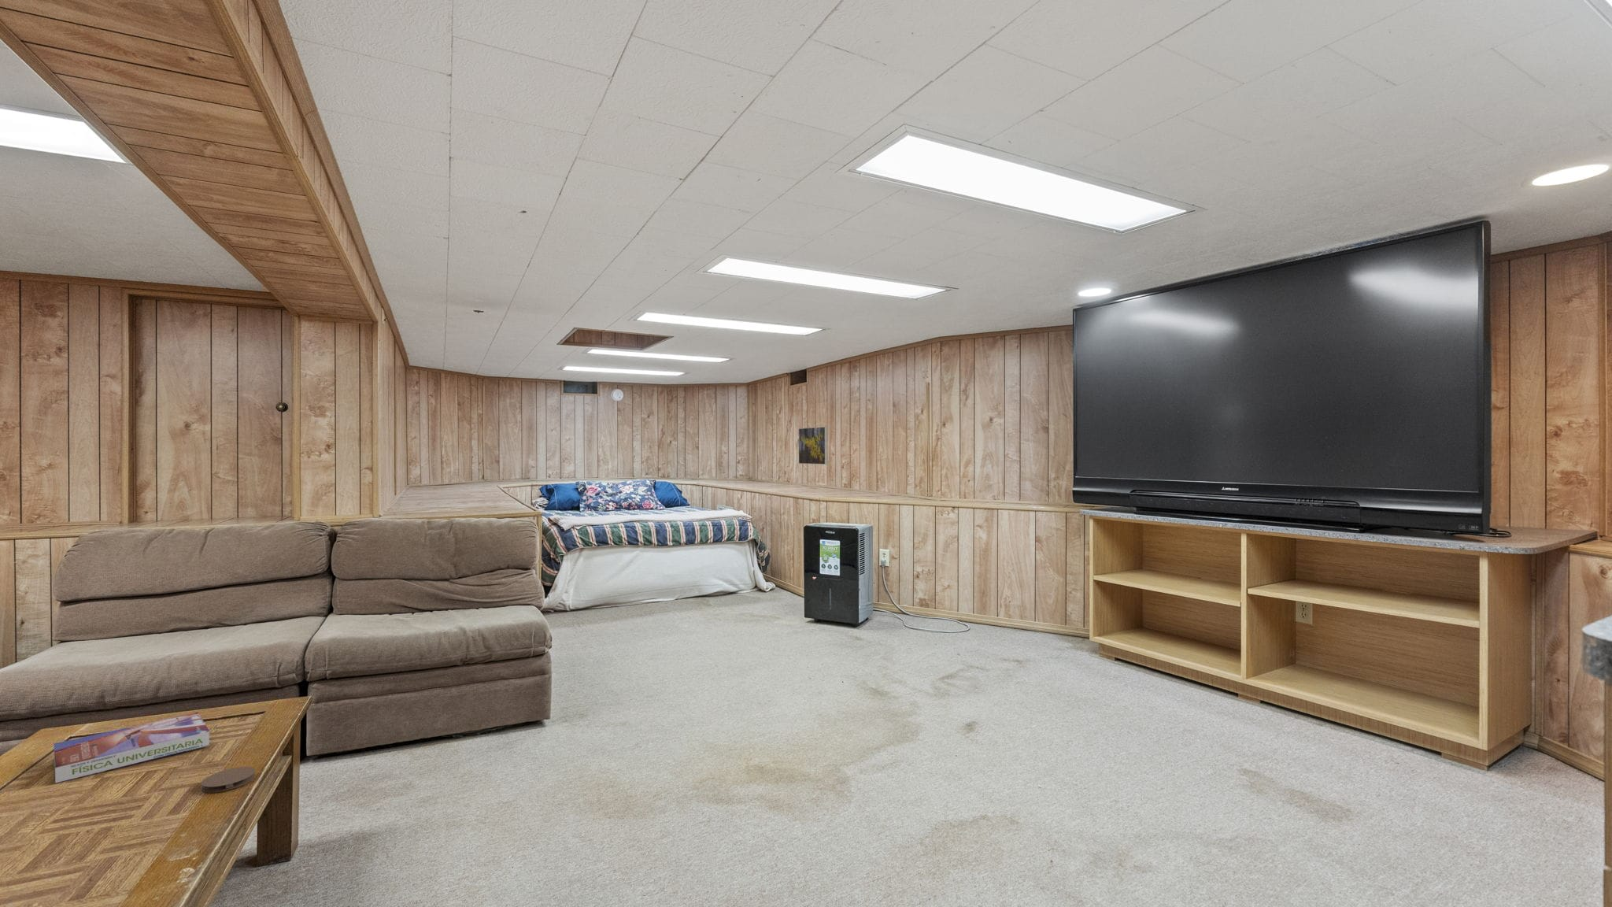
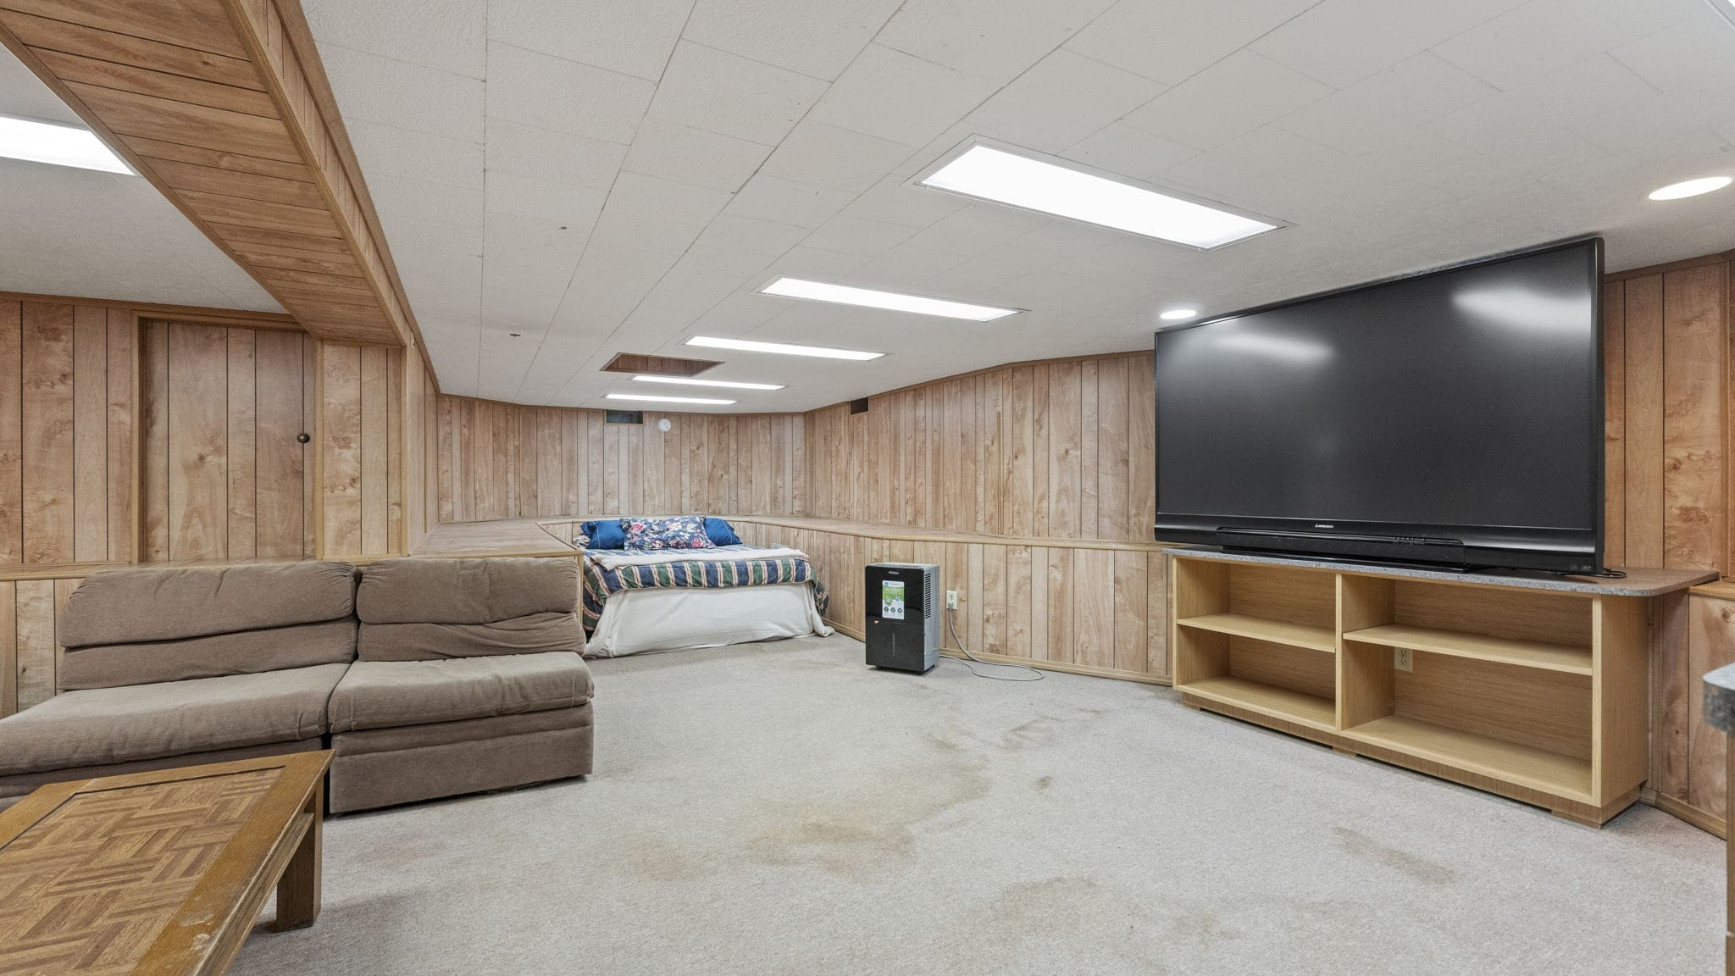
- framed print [798,426,828,465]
- textbook [53,712,210,784]
- coaster [200,766,256,794]
